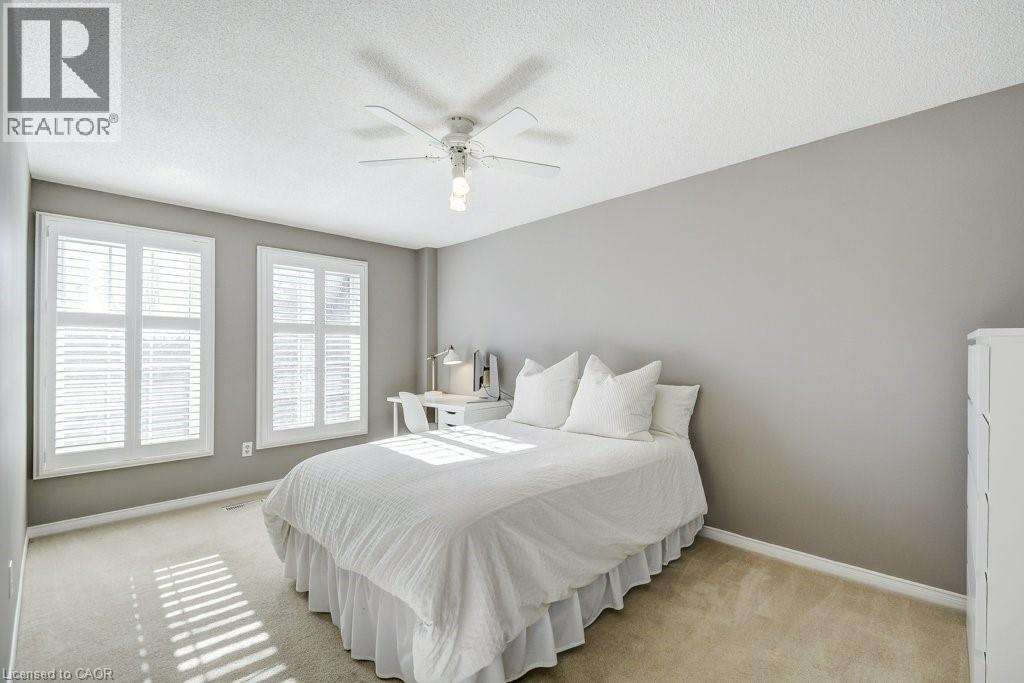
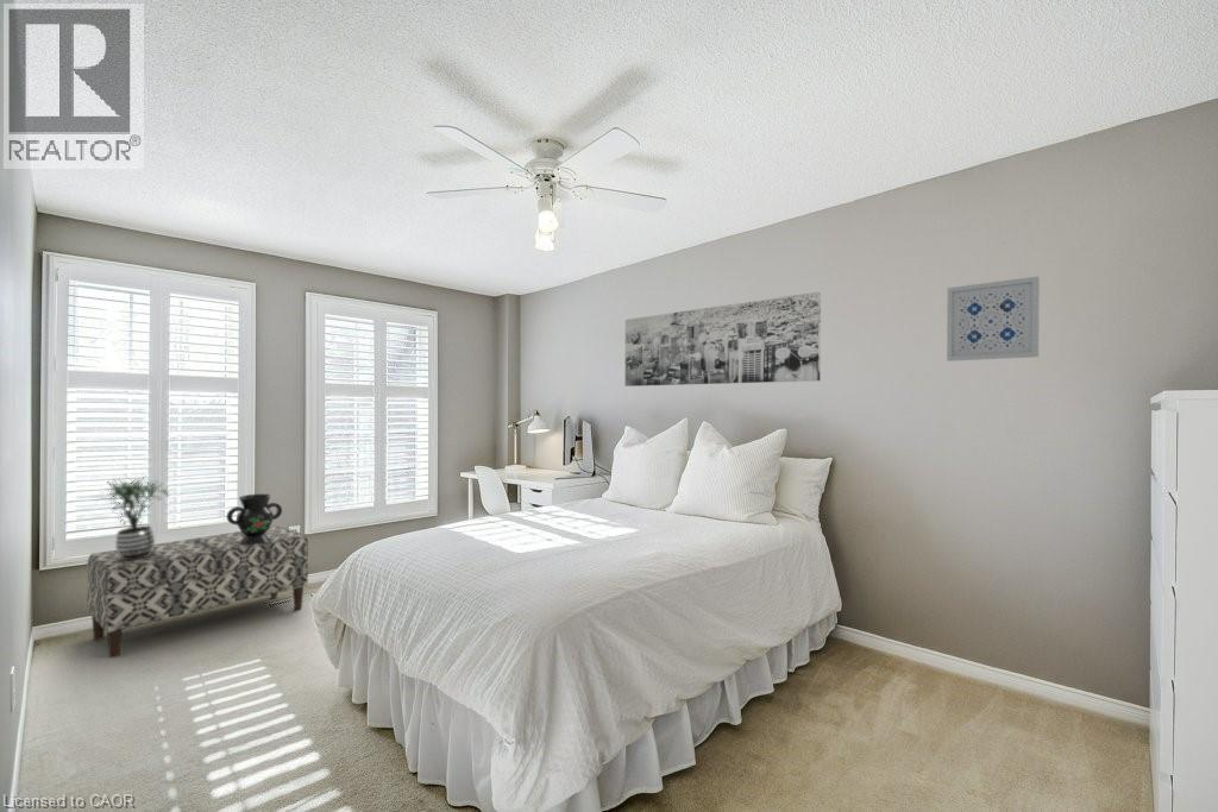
+ bench [86,524,309,659]
+ decorative vase [225,493,283,545]
+ wall art [946,276,1041,363]
+ potted plant [94,476,171,560]
+ wall art [623,291,822,388]
